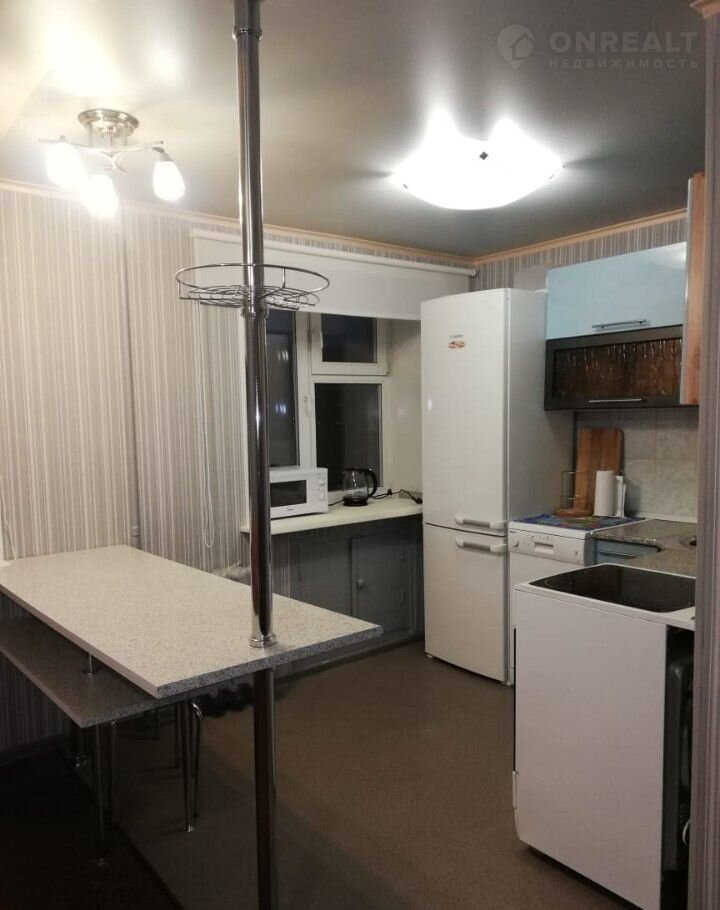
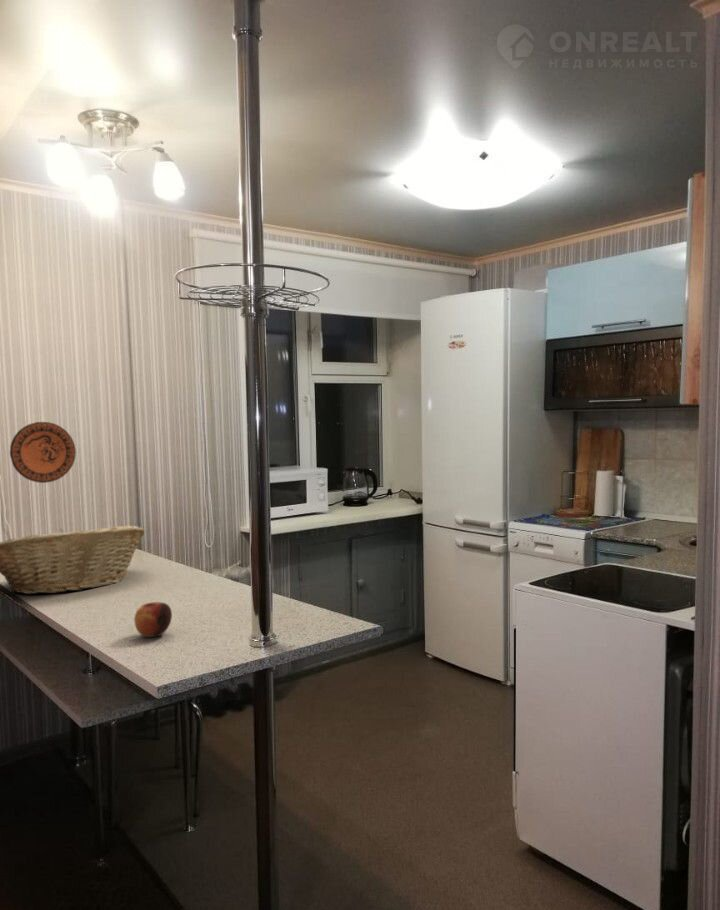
+ decorative plate [9,421,77,484]
+ fruit basket [0,524,145,595]
+ apple [133,601,173,638]
